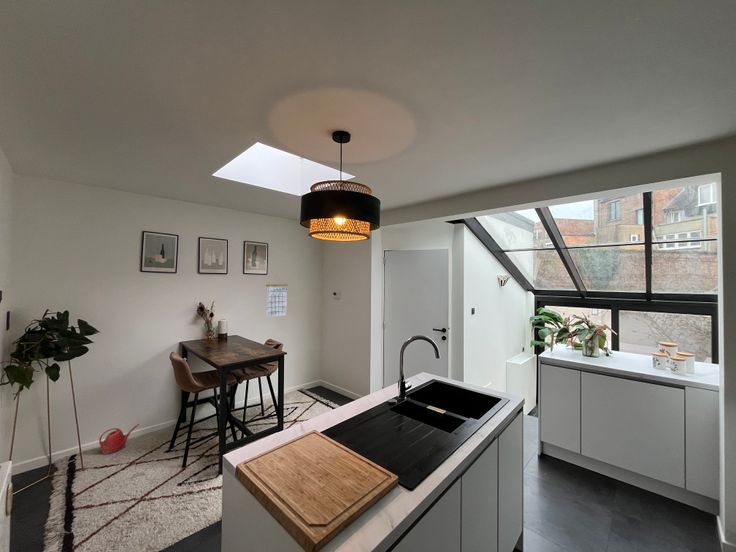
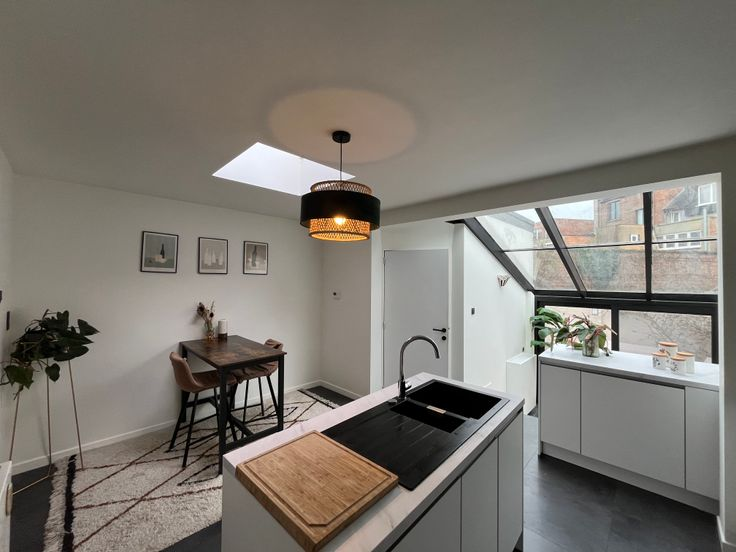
- watering can [98,423,141,456]
- calendar [265,277,288,318]
